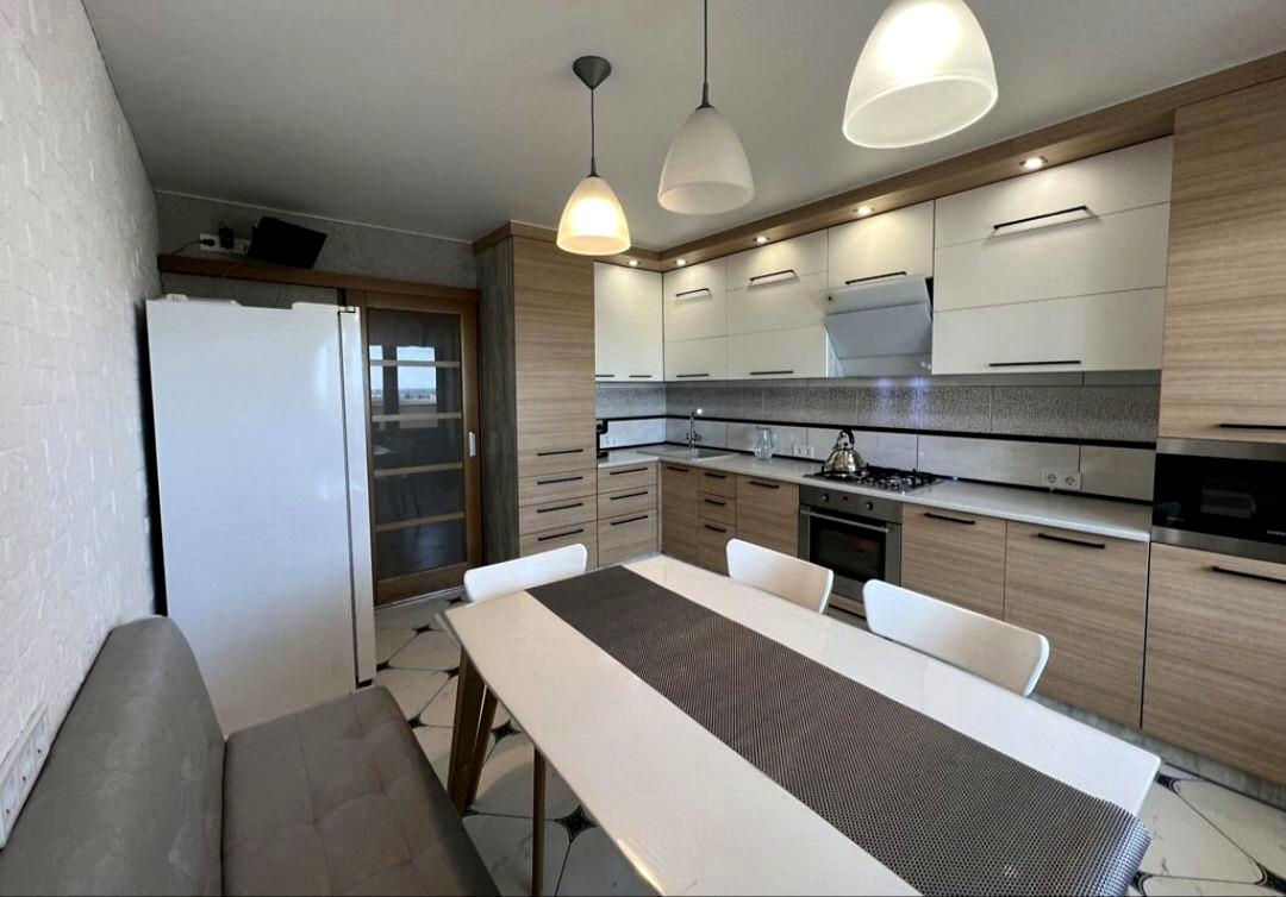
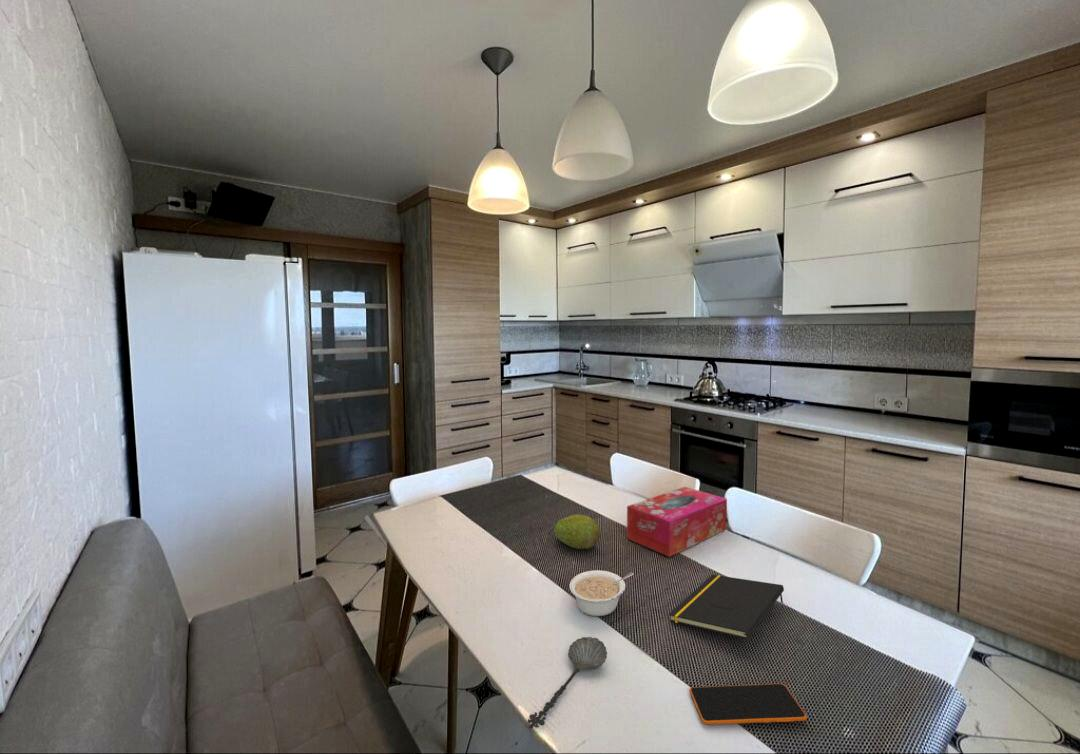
+ legume [569,569,635,617]
+ notepad [668,574,785,640]
+ fruit [553,513,601,550]
+ tissue box [626,486,728,558]
+ smartphone [688,683,808,726]
+ spoon [527,636,608,730]
